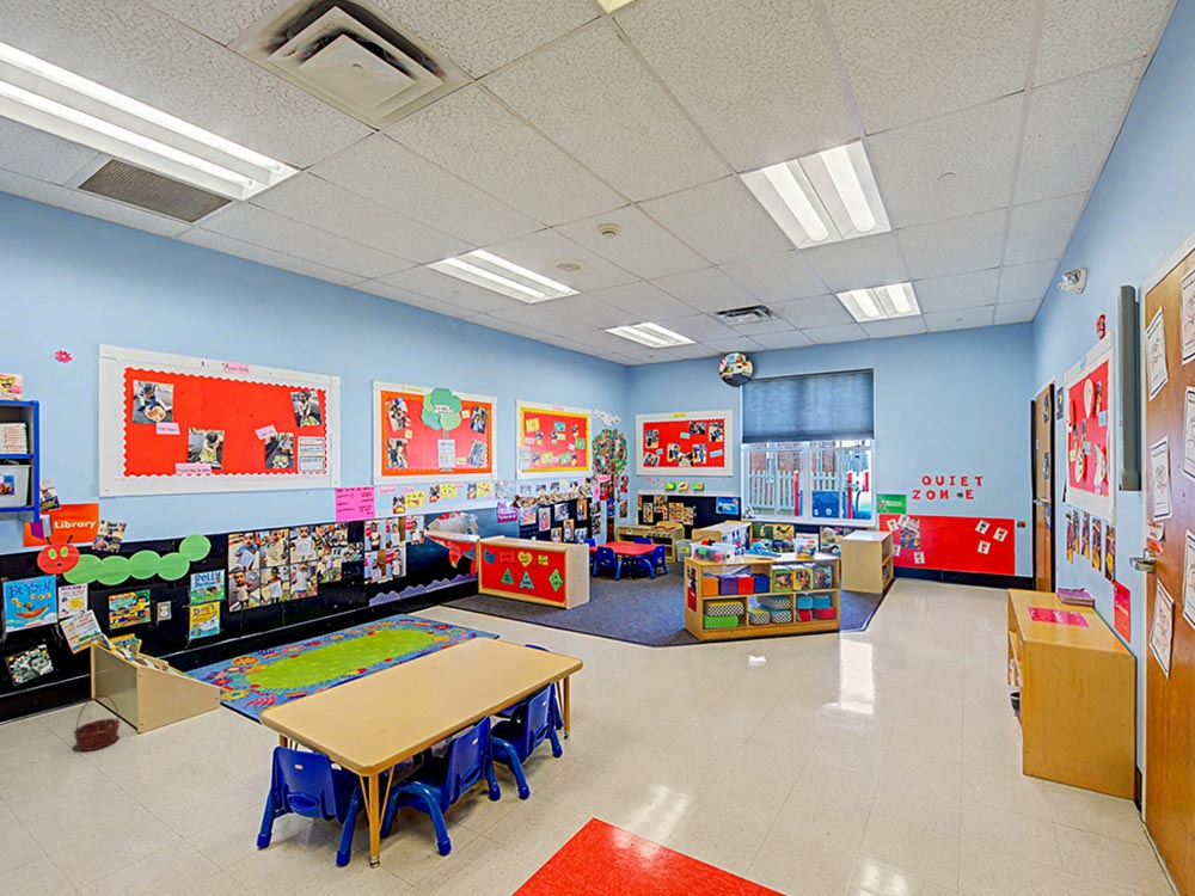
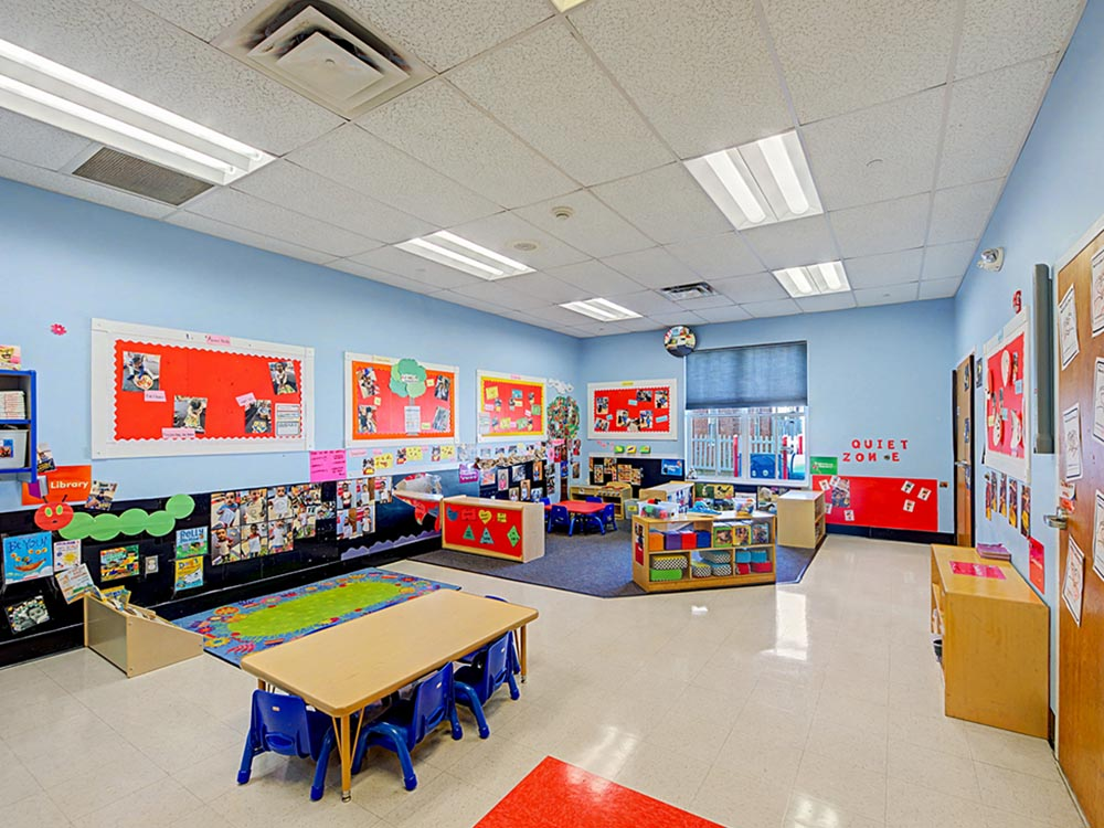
- basket [73,694,122,751]
